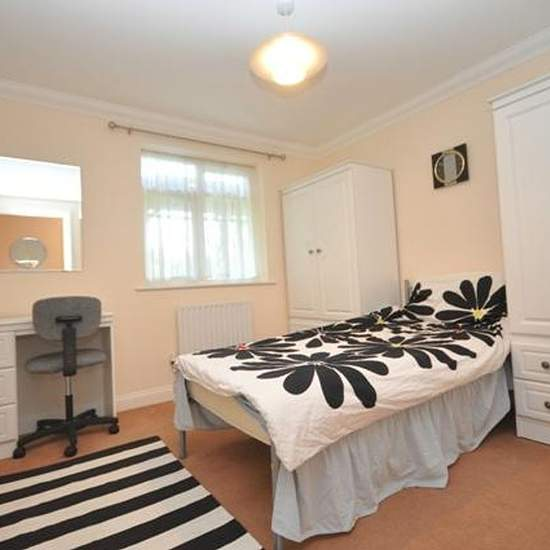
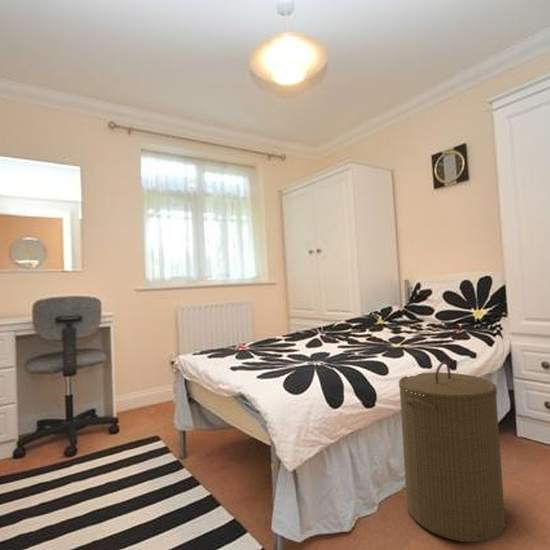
+ laundry hamper [398,361,506,543]
